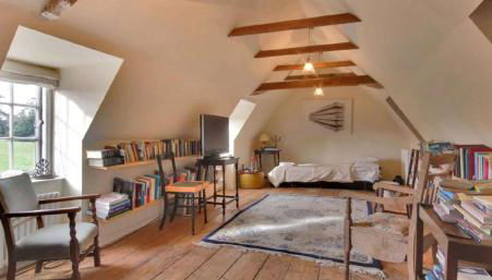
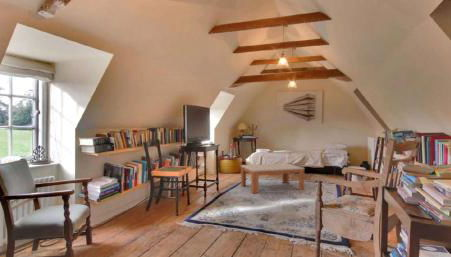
+ coffee table [240,162,306,195]
